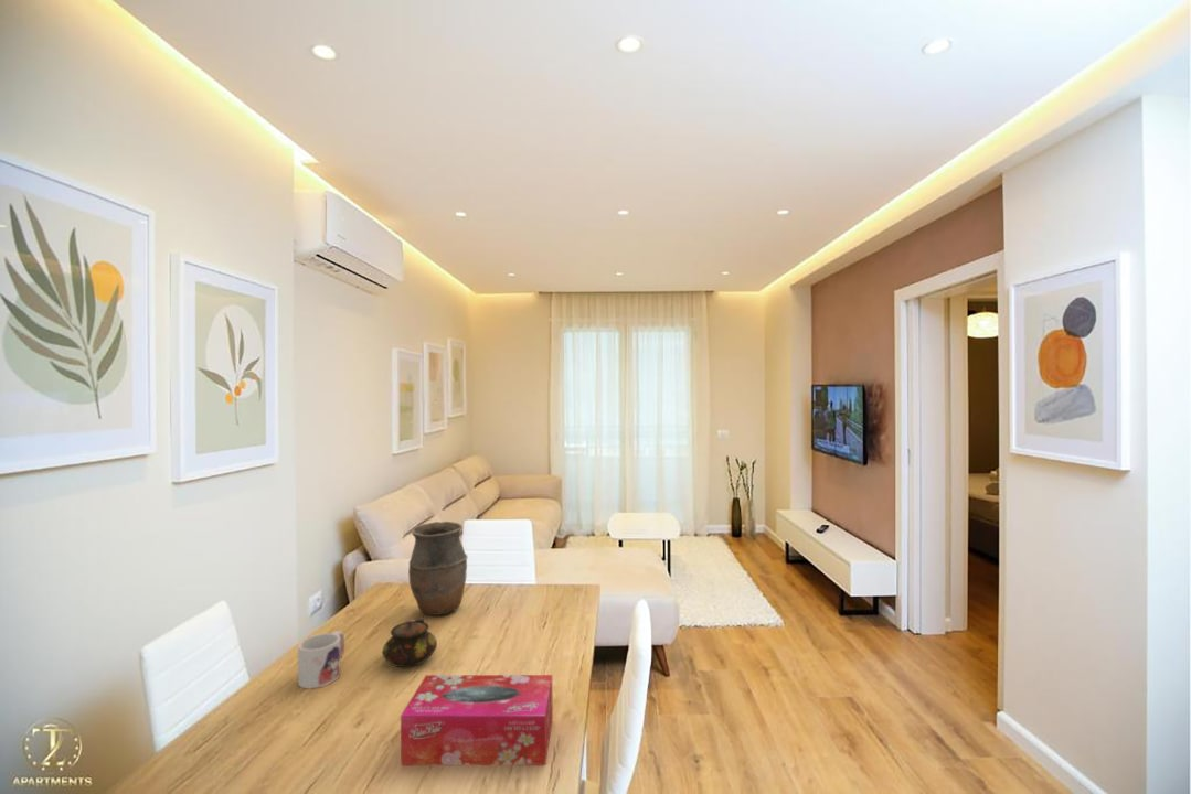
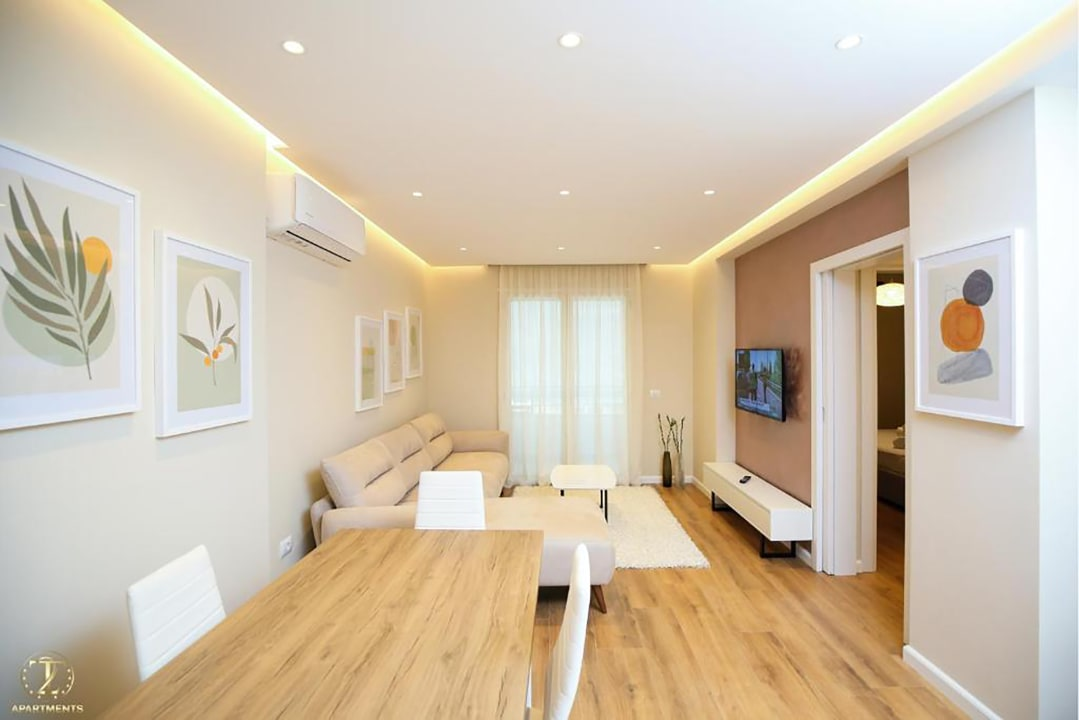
- vase [407,521,468,616]
- teapot [382,616,438,668]
- tissue box [400,674,554,766]
- mug [297,630,345,690]
